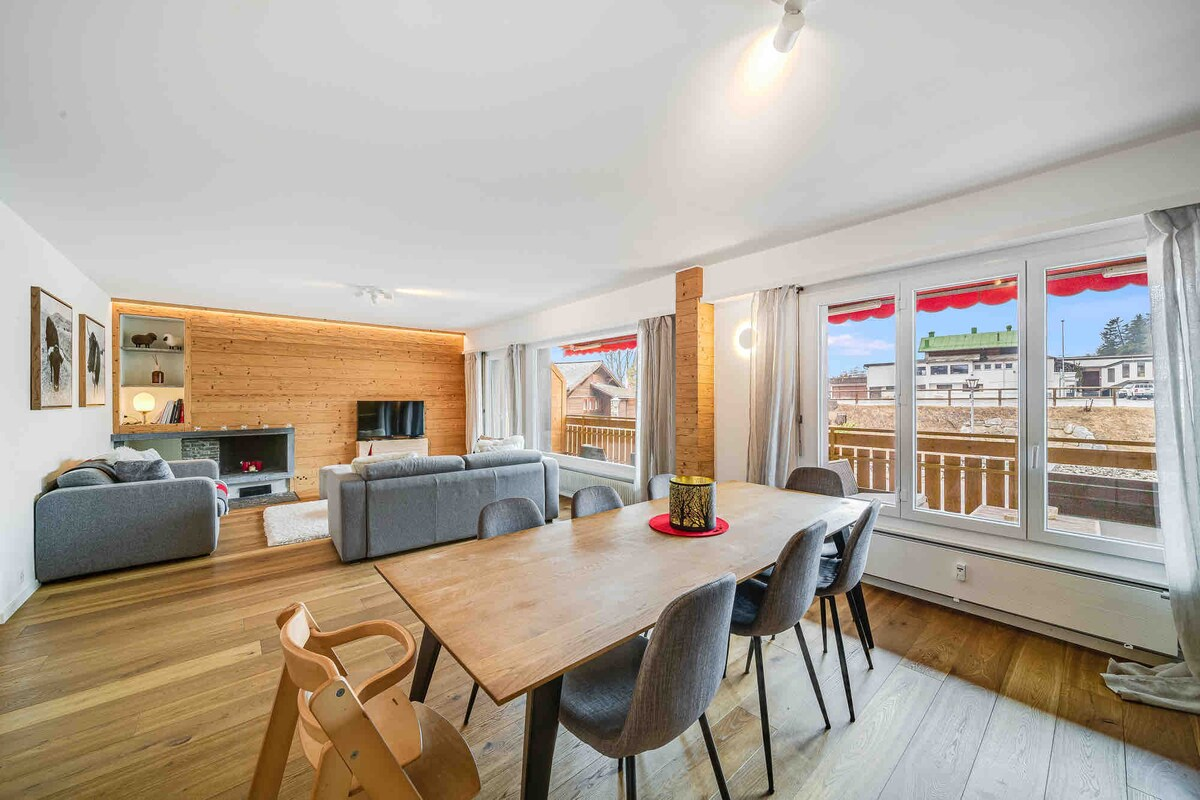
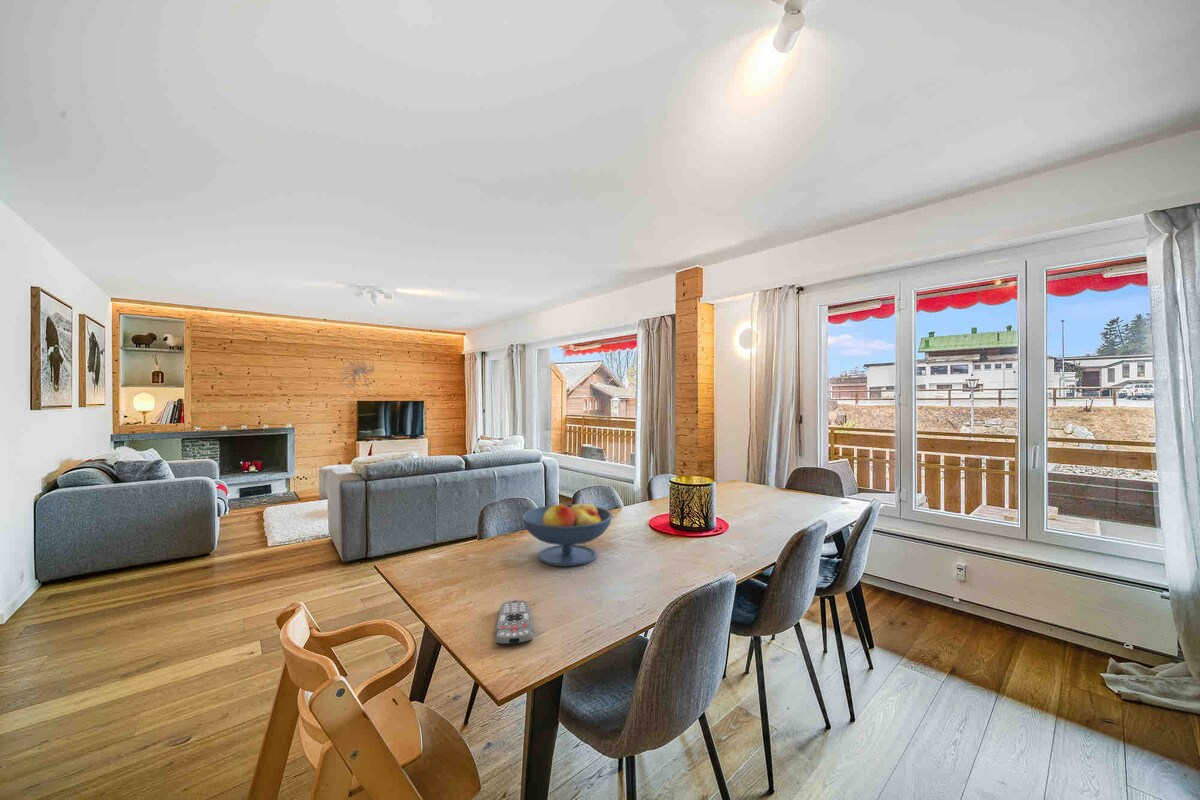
+ remote control [494,599,534,646]
+ fruit bowl [520,499,614,567]
+ wall sculpture [337,357,376,390]
